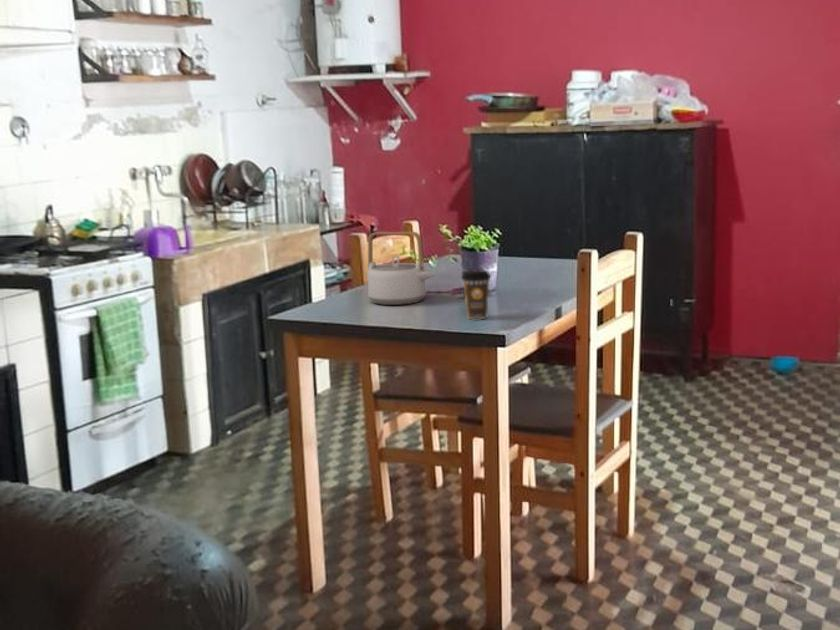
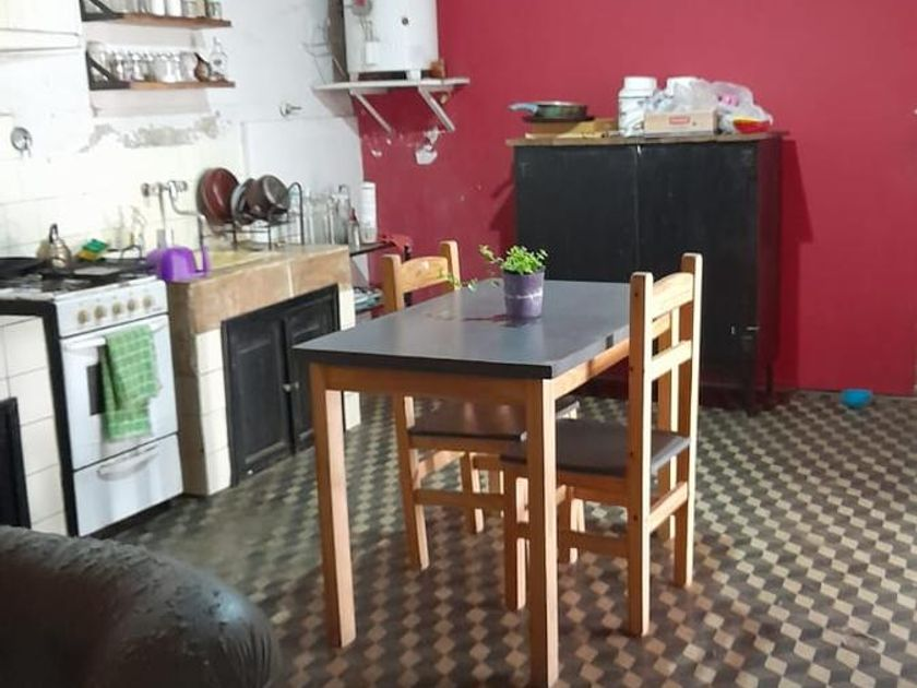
- teapot [367,230,436,306]
- coffee cup [460,269,492,320]
